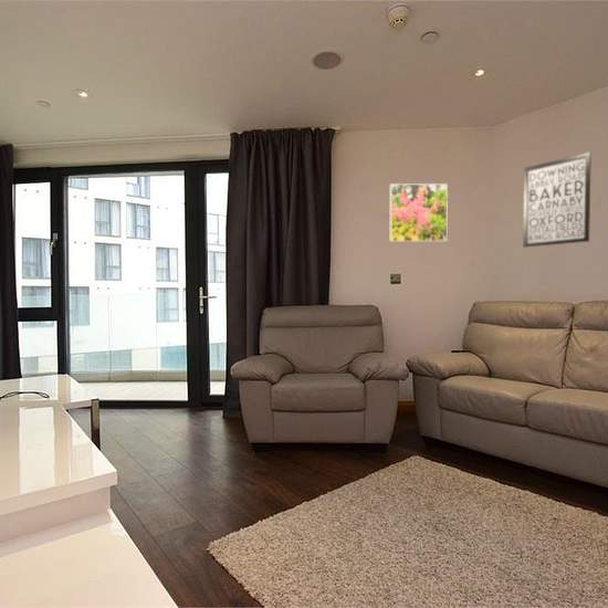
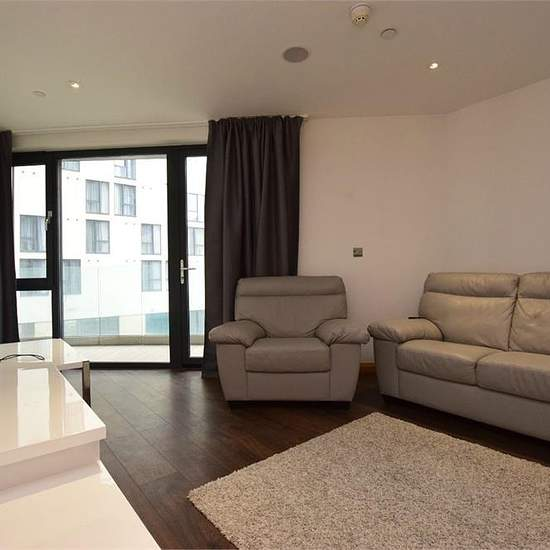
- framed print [389,182,449,243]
- wall art [522,151,593,249]
